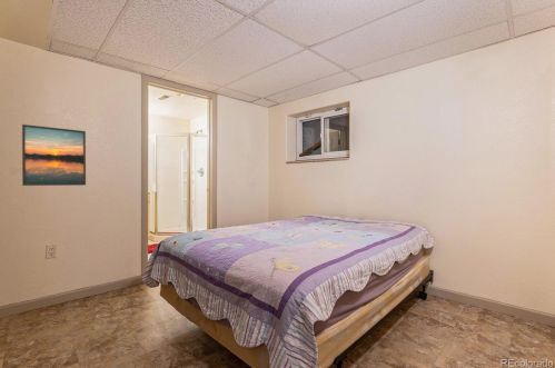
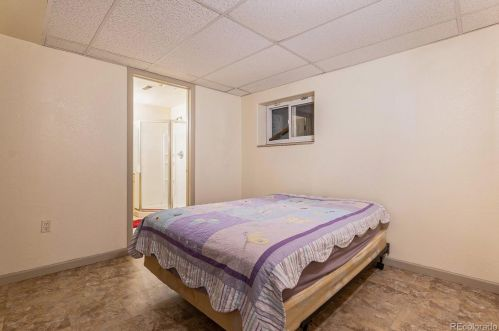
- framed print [21,123,87,187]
